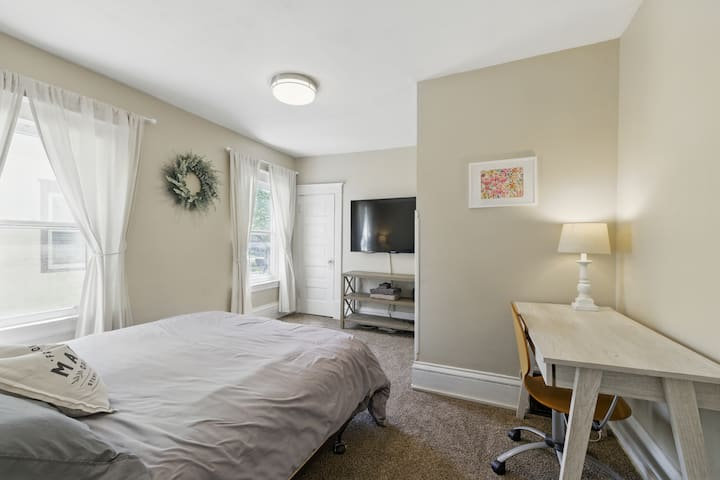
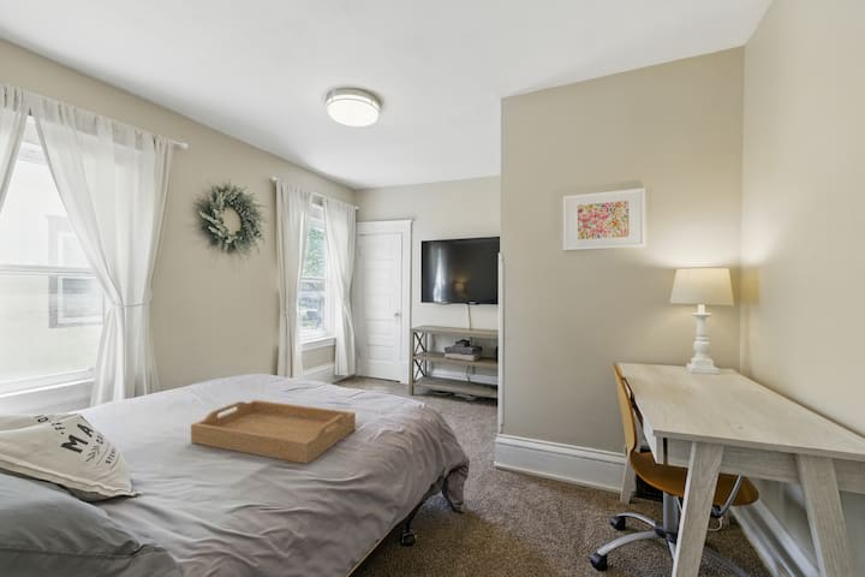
+ serving tray [190,399,357,465]
